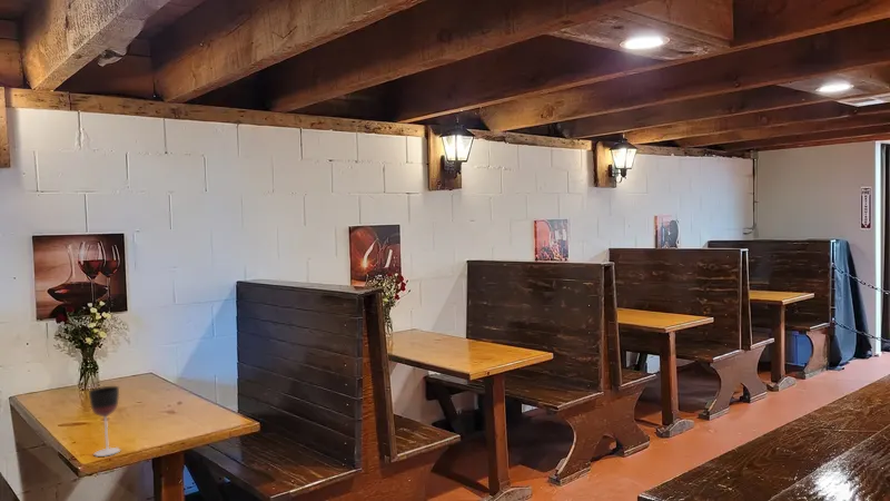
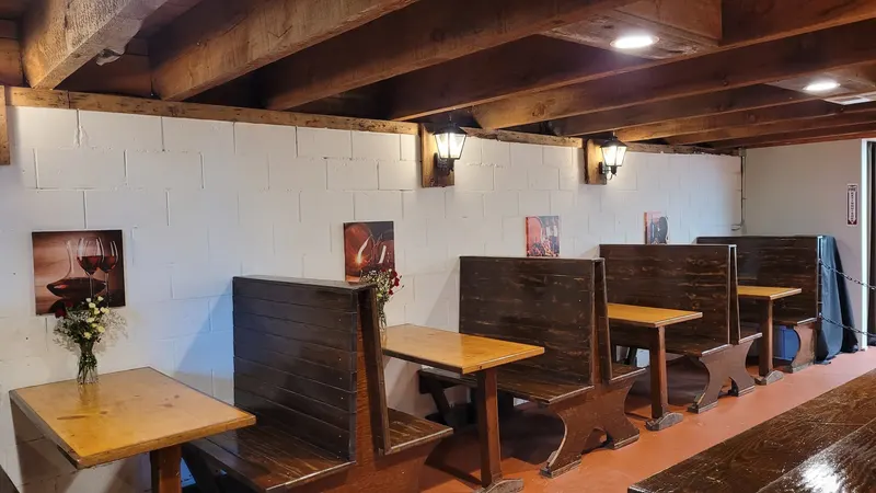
- wineglass [88,385,121,458]
